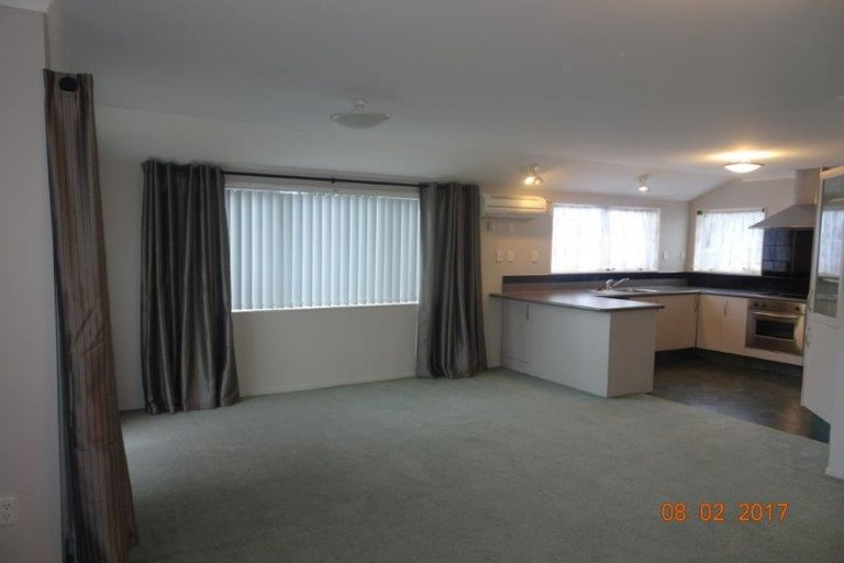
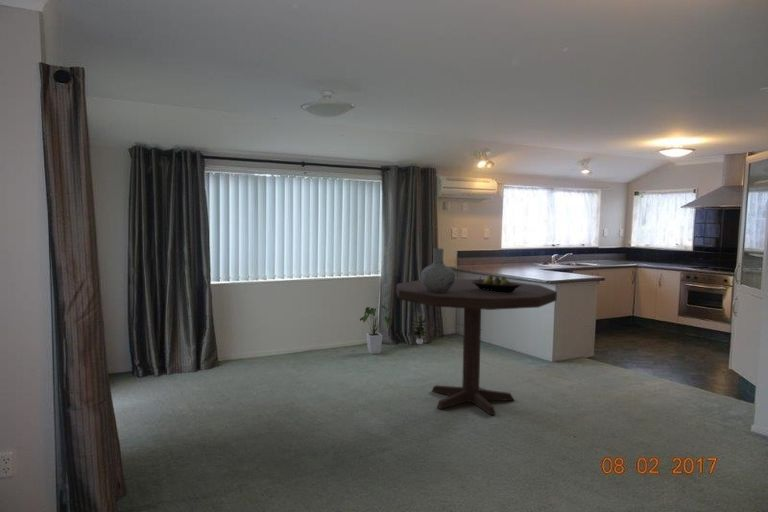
+ fruit bowl [471,274,521,293]
+ dining table [395,278,558,416]
+ potted plant [411,313,430,346]
+ vase [420,248,456,292]
+ house plant [359,303,392,355]
